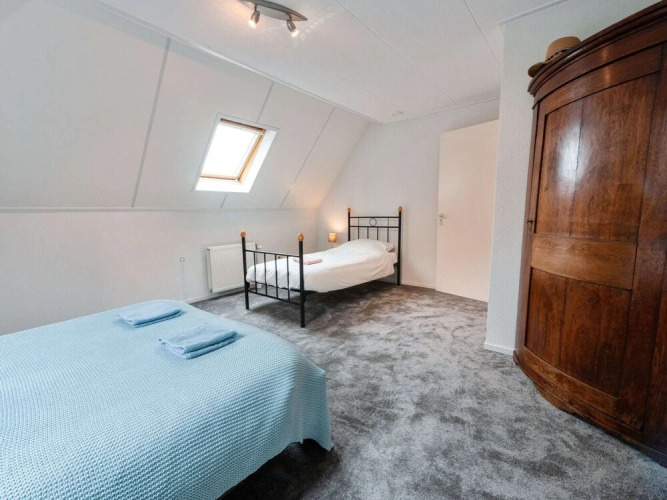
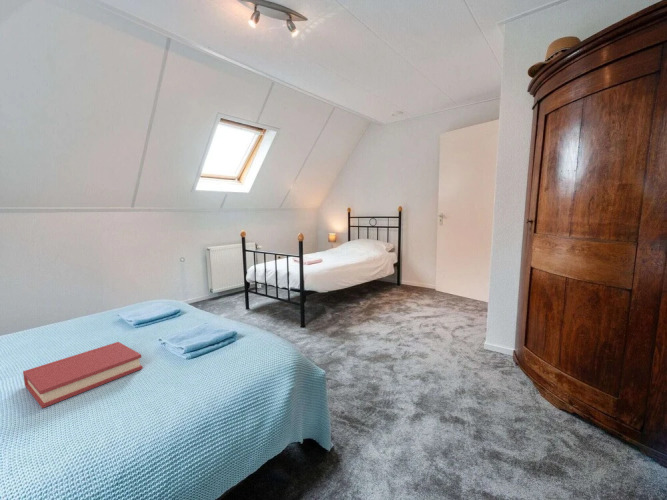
+ hardback book [22,341,143,409]
